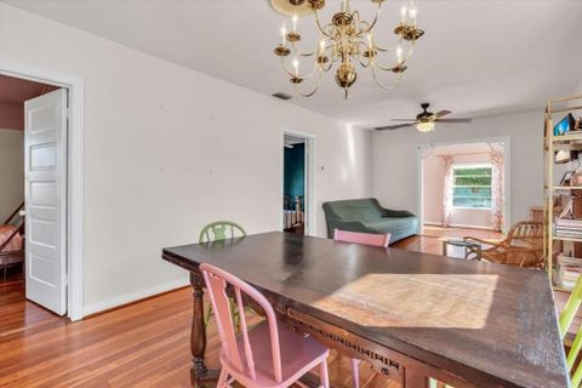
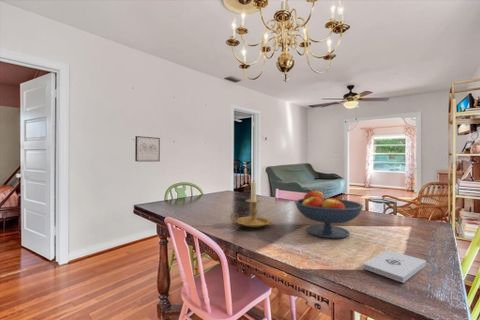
+ wall art [134,135,161,162]
+ candle holder [229,180,273,228]
+ notepad [362,250,427,284]
+ fruit bowl [294,189,364,239]
